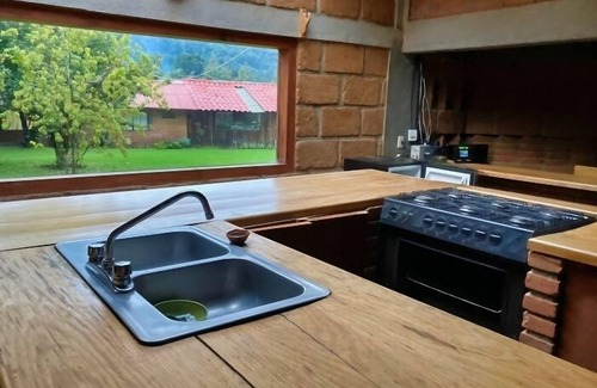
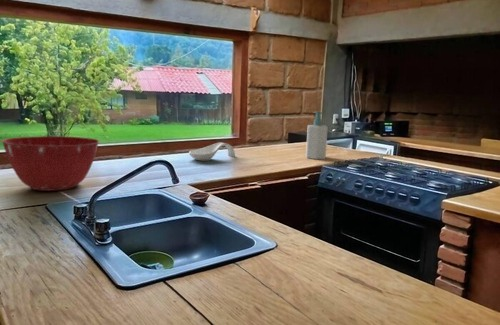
+ soap bottle [305,111,329,160]
+ mixing bowl [0,135,101,192]
+ spoon rest [188,142,236,162]
